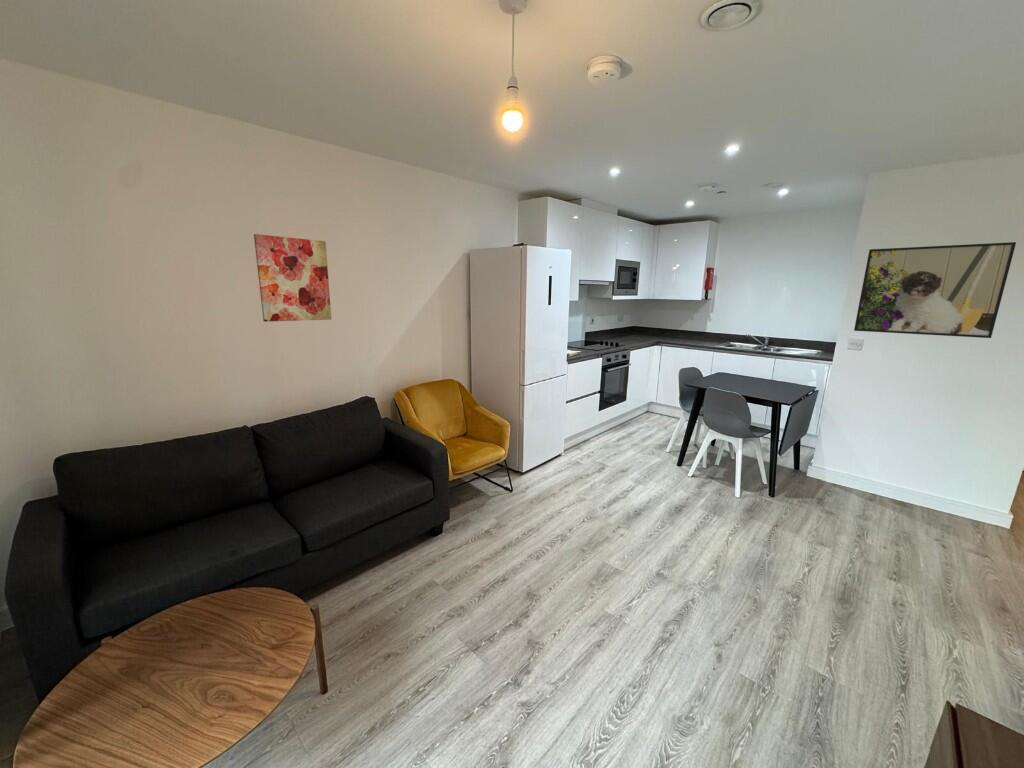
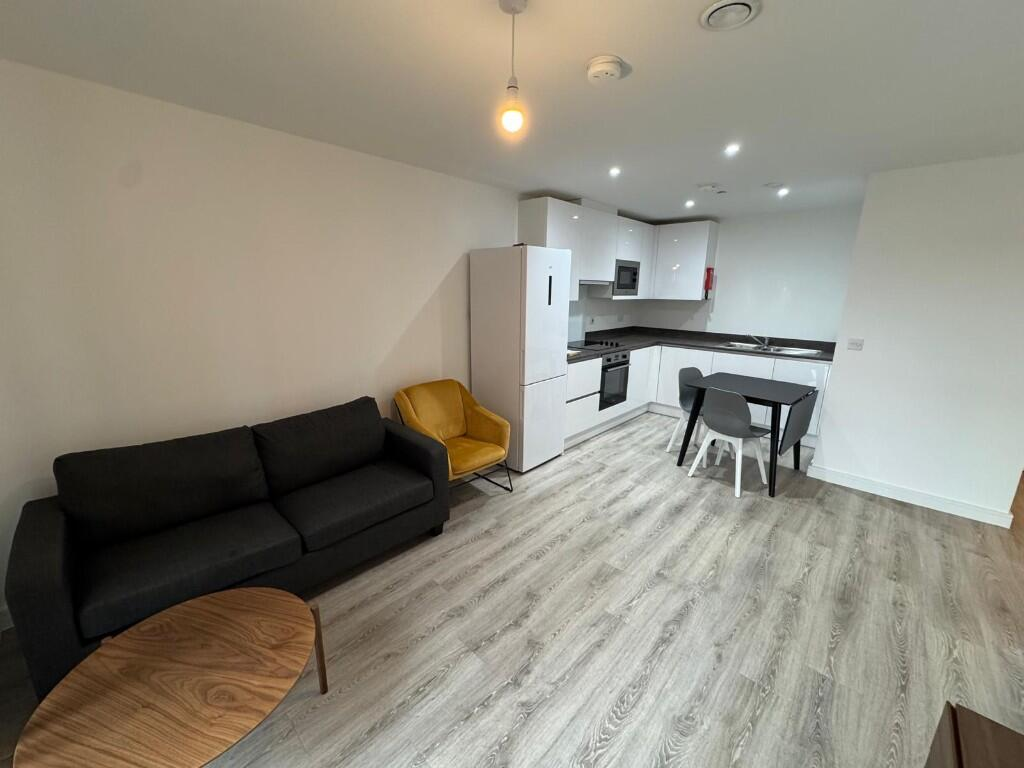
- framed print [853,241,1017,339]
- wall art [253,233,332,323]
